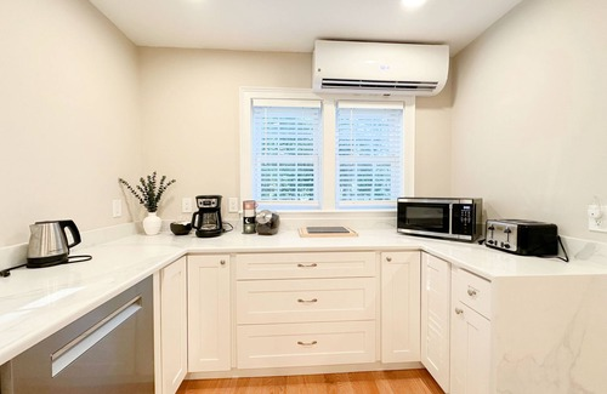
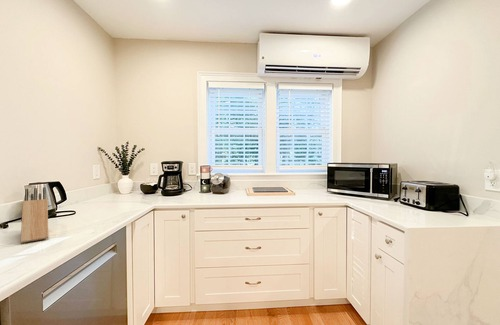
+ knife block [20,186,49,244]
